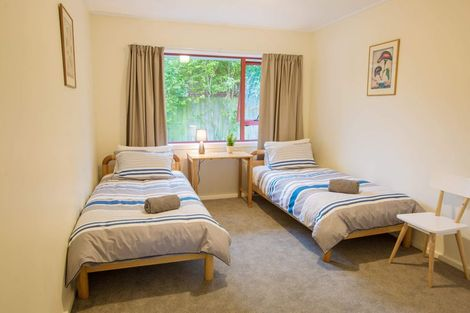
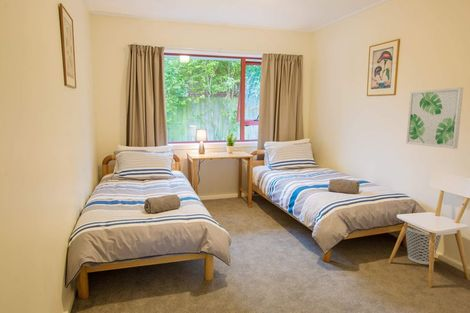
+ wastebasket [405,226,442,265]
+ wall art [405,87,464,150]
